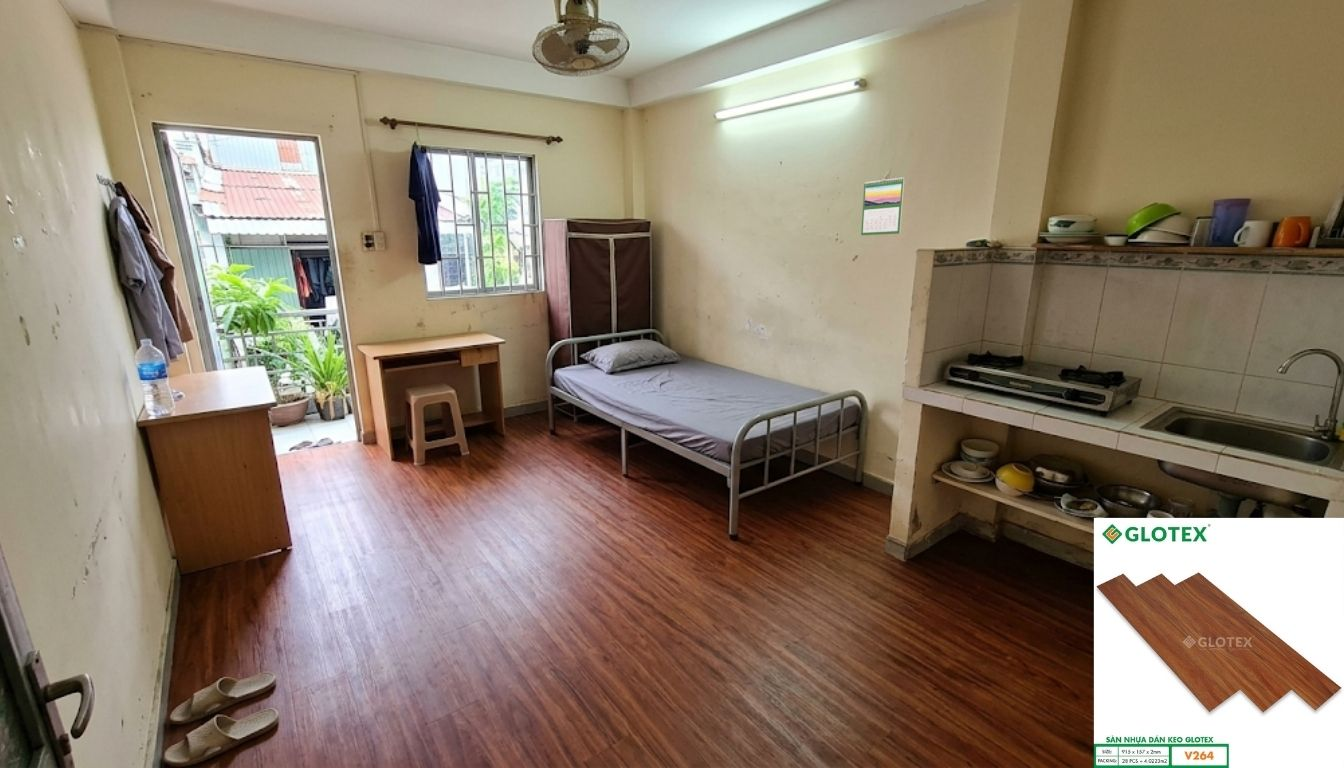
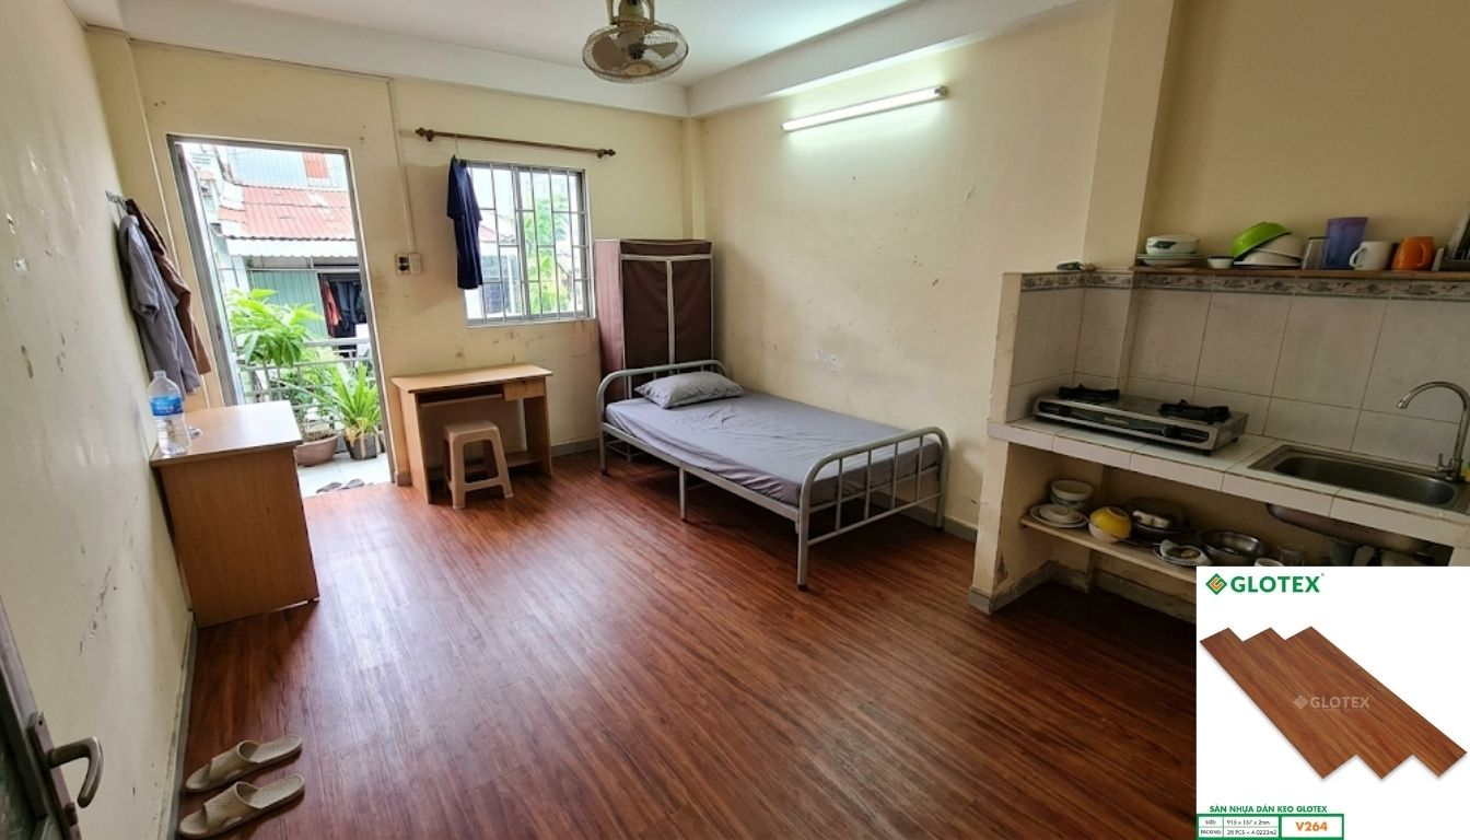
- calendar [860,177,905,236]
